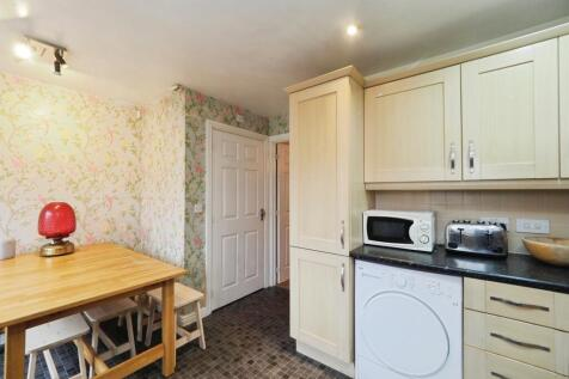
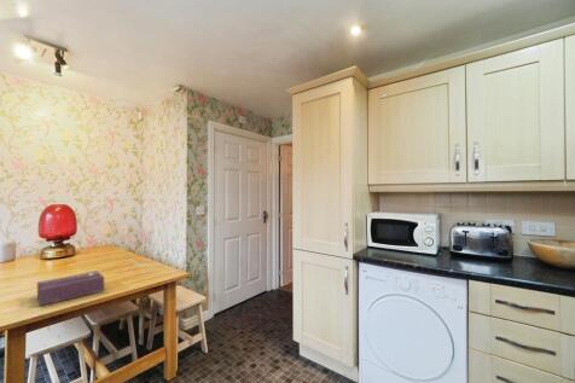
+ tissue box [36,269,105,308]
